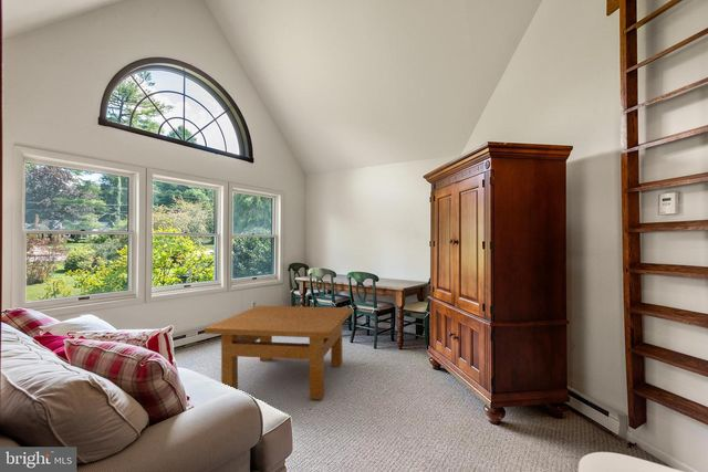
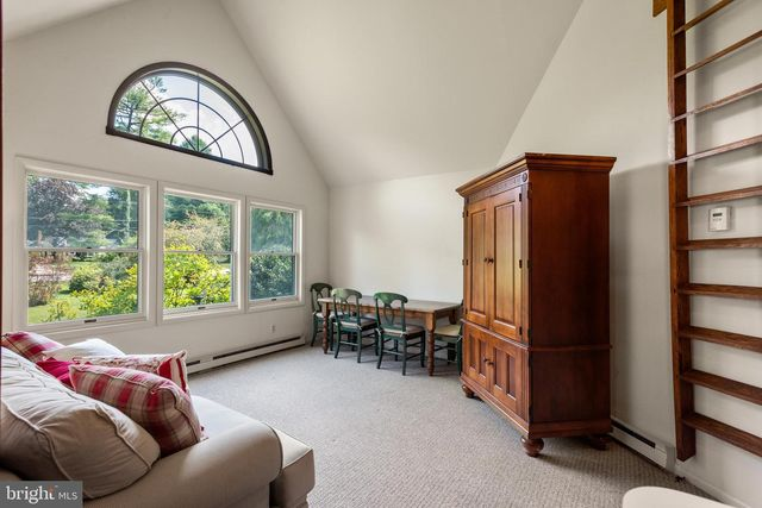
- table [204,305,354,400]
